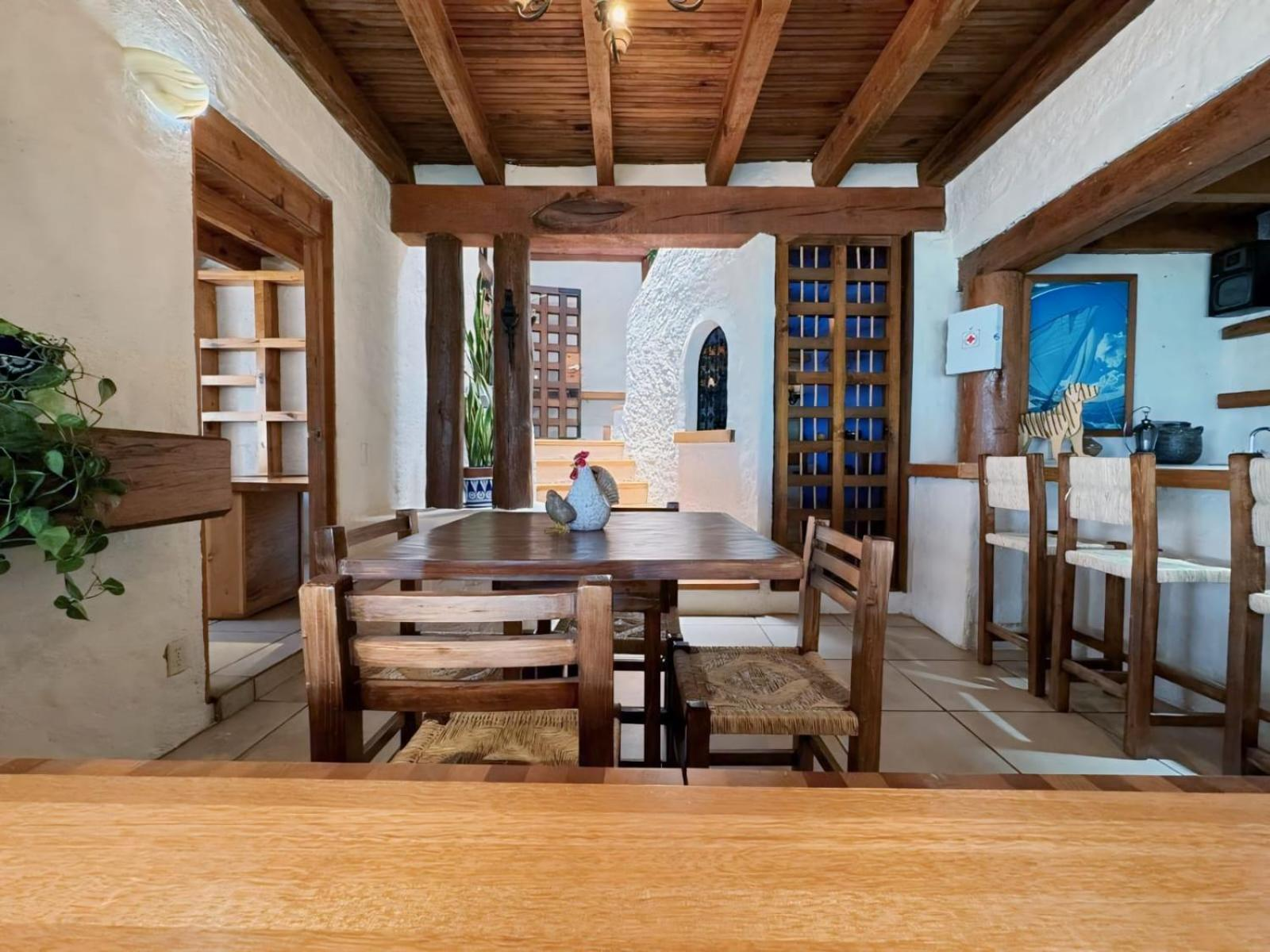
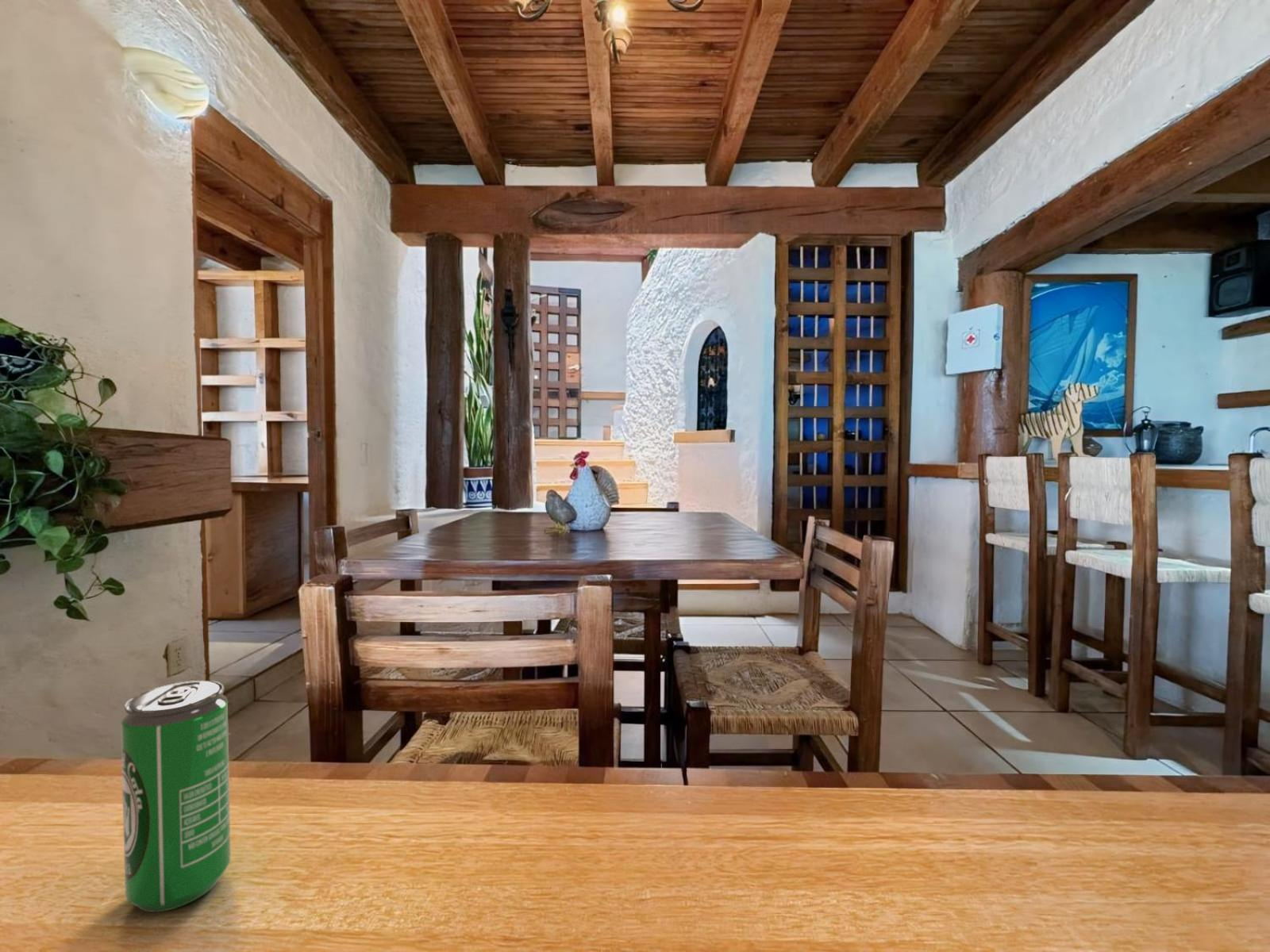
+ beverage can [120,680,231,913]
